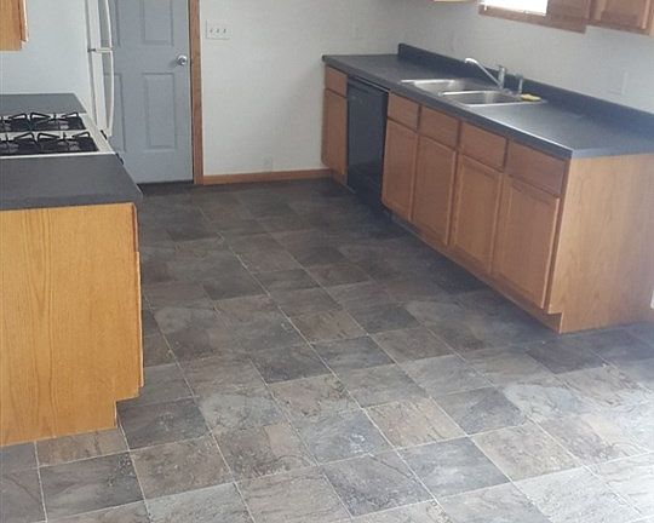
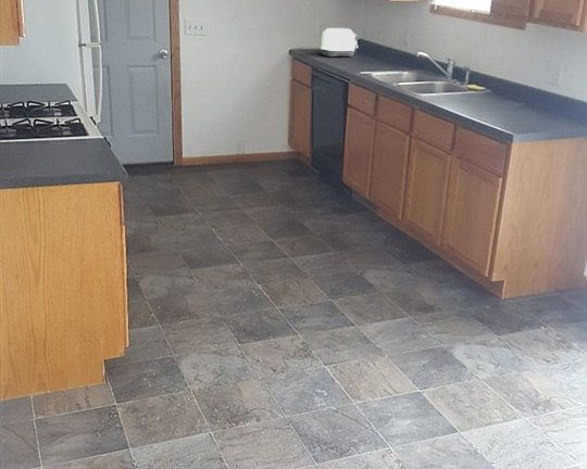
+ toaster [320,27,359,58]
